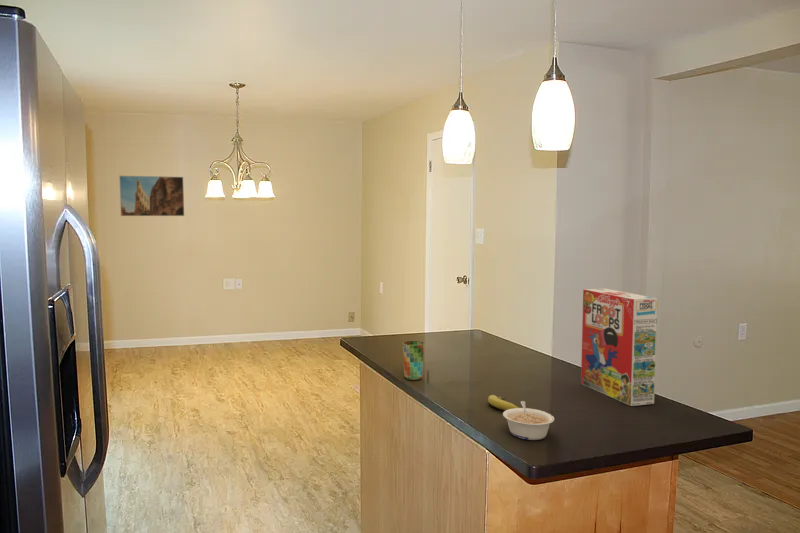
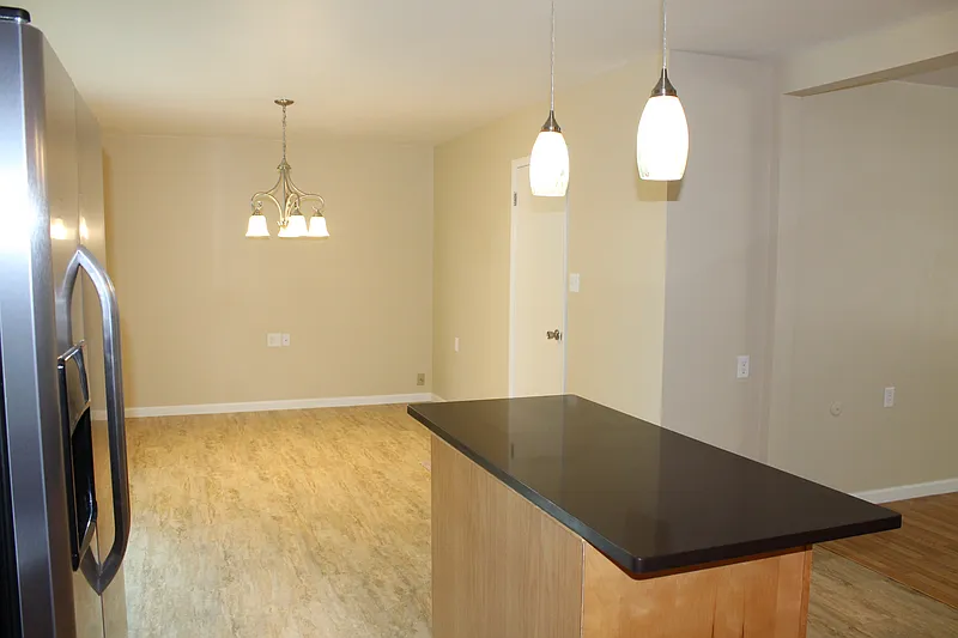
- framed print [118,175,185,217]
- legume [502,400,555,441]
- fruit [487,394,520,411]
- cereal box [580,287,659,407]
- cup [402,340,425,381]
